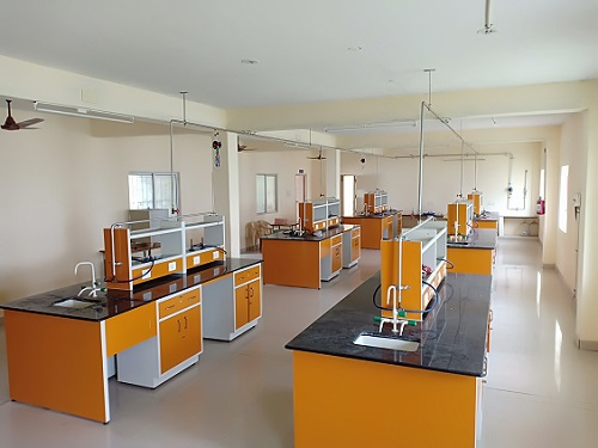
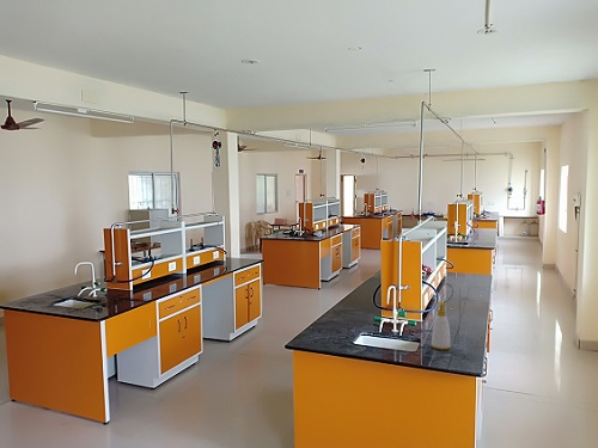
+ soap bottle [431,300,452,351]
